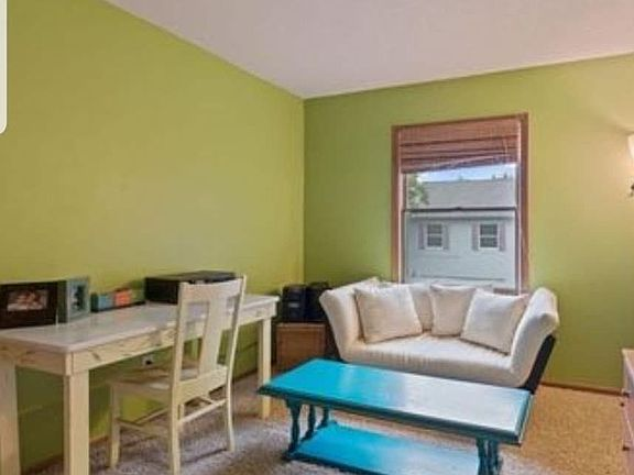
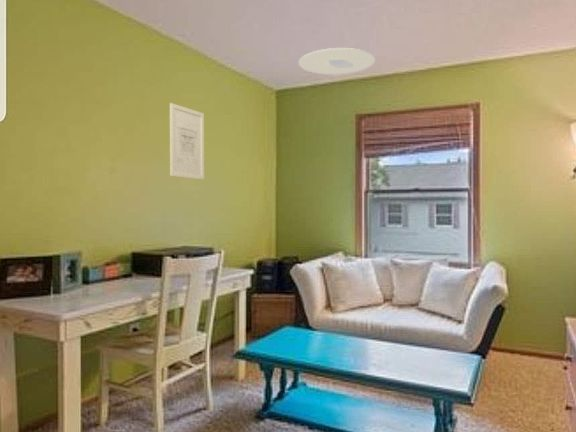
+ wall art [169,102,205,180]
+ ceiling light [298,47,376,75]
